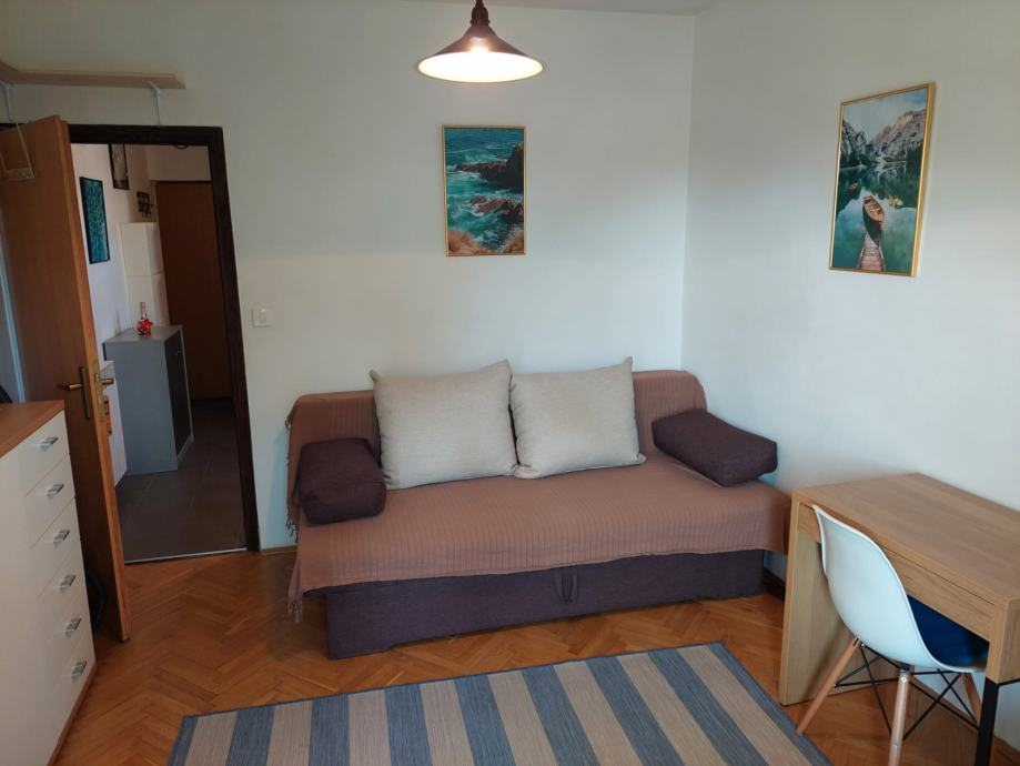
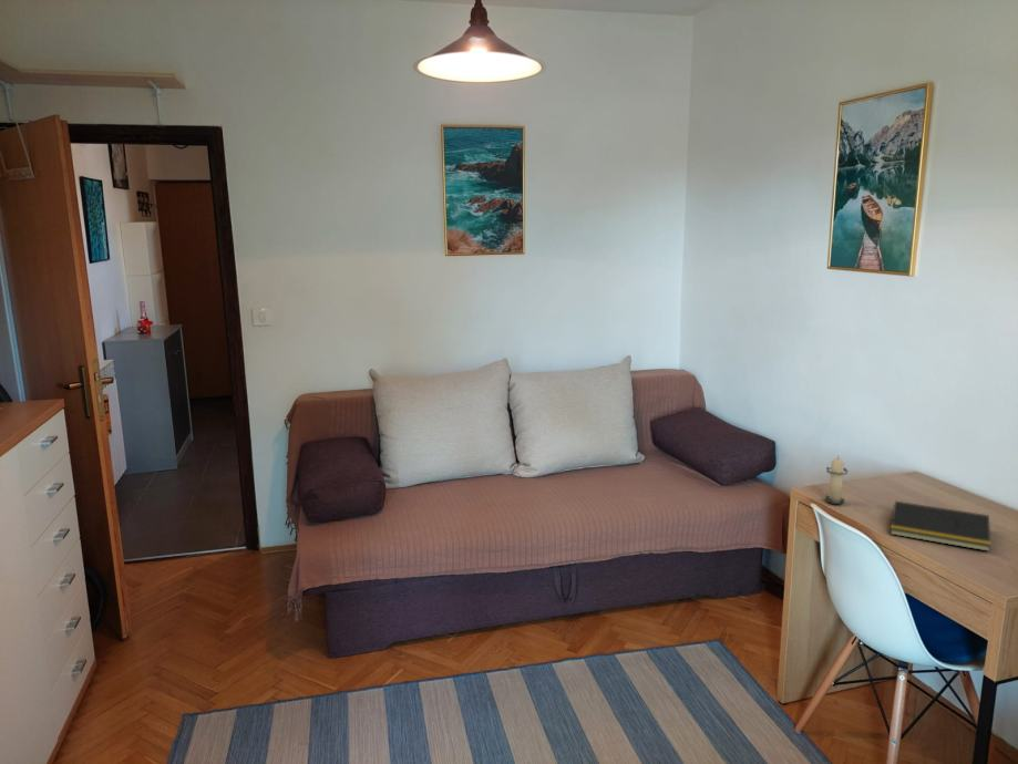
+ candle [823,455,850,505]
+ notepad [890,500,991,553]
